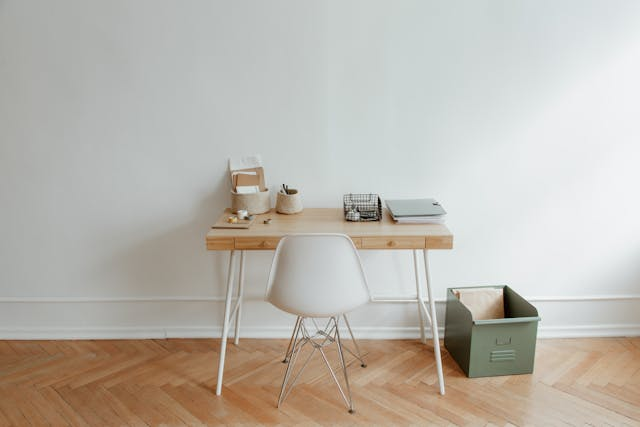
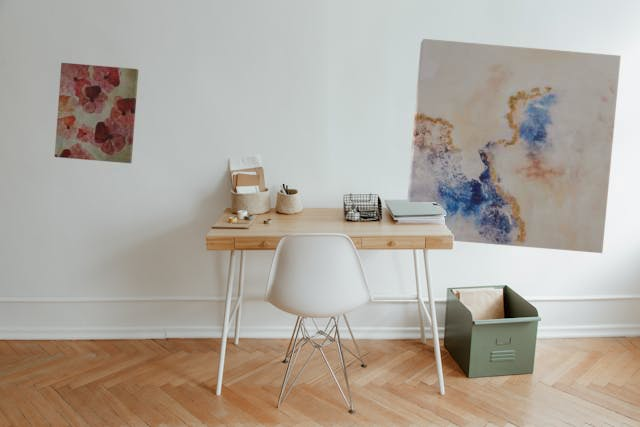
+ wall art [406,38,622,254]
+ wall art [54,62,139,164]
